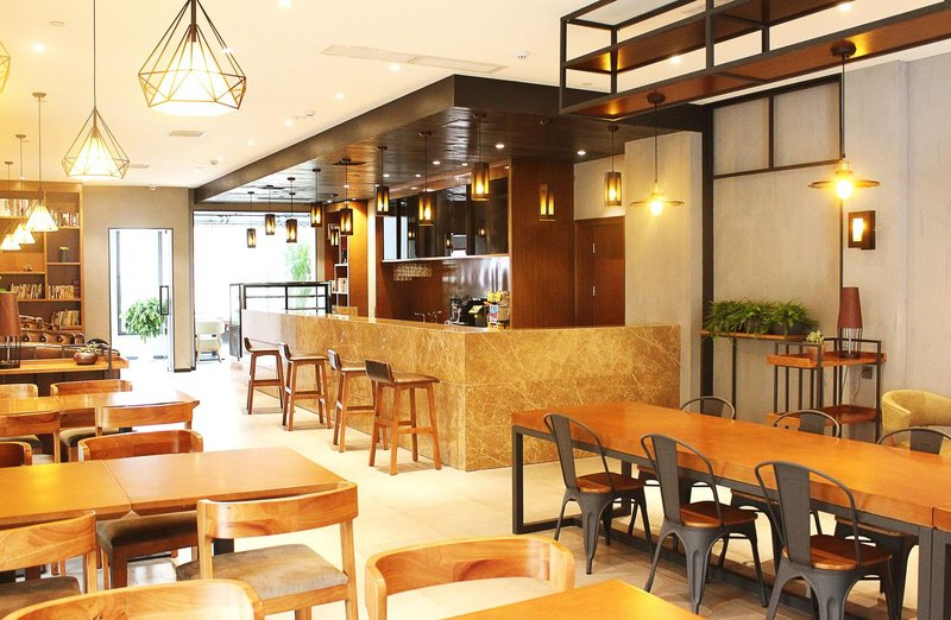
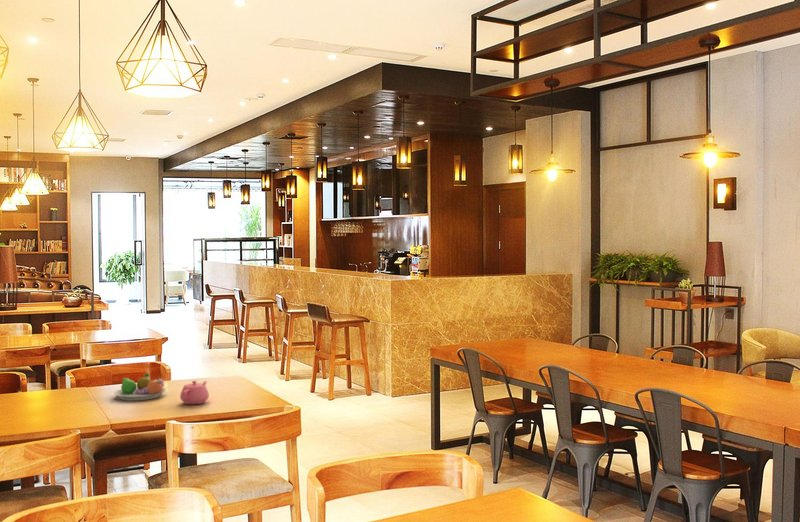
+ fruit bowl [113,373,167,402]
+ teapot [179,380,210,405]
